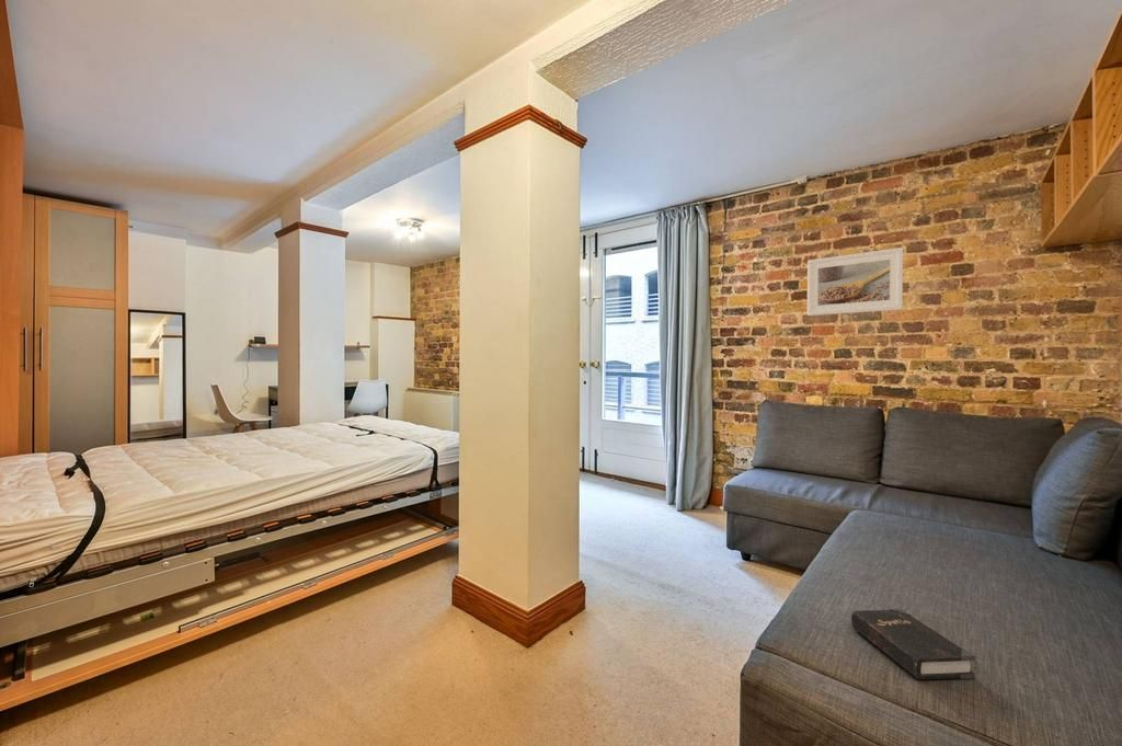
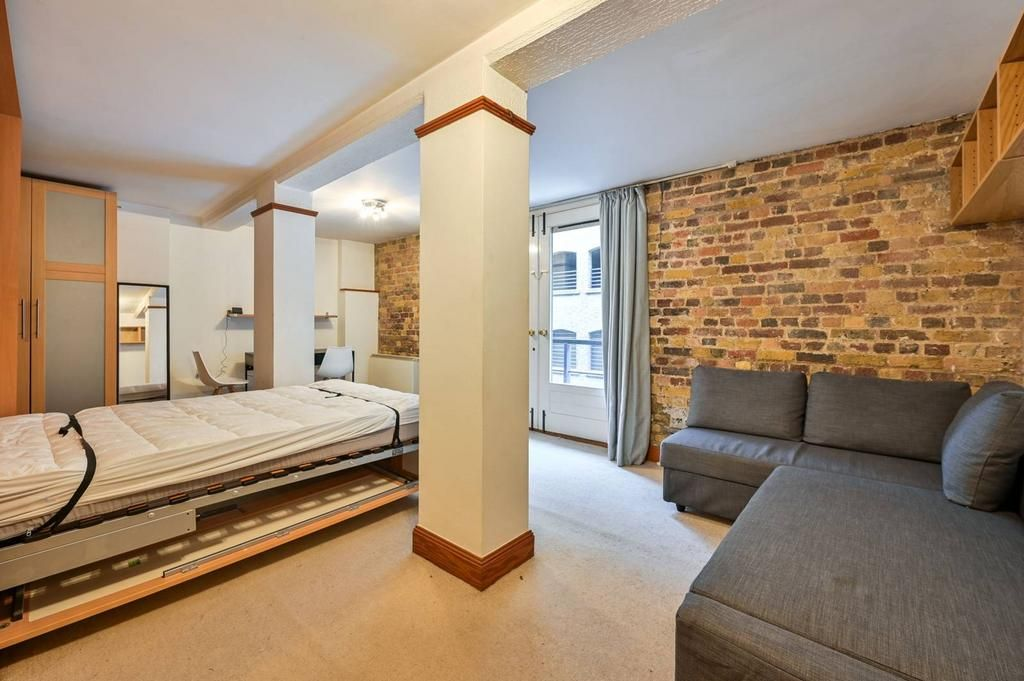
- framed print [806,246,904,317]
- hardback book [850,608,976,680]
